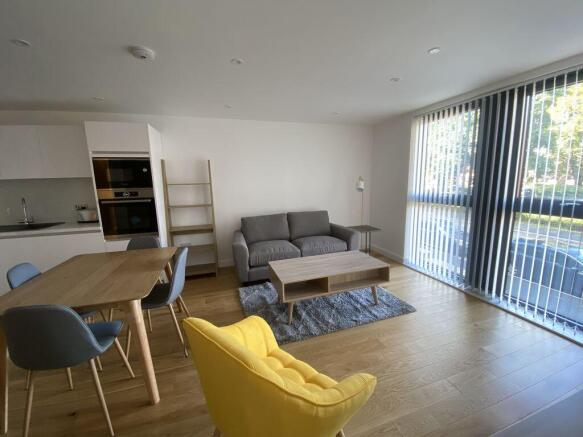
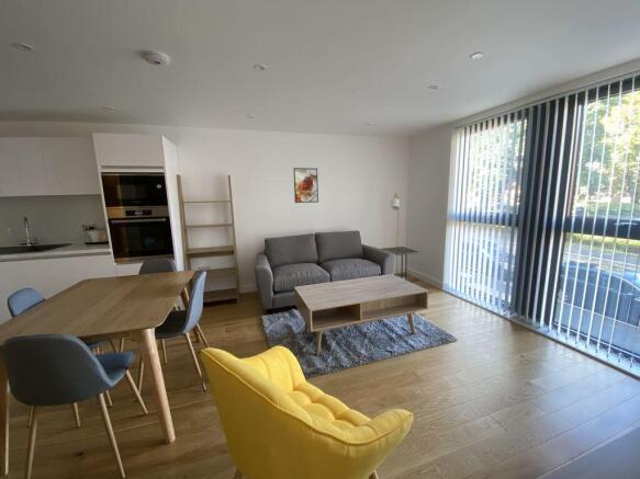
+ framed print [292,167,319,204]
